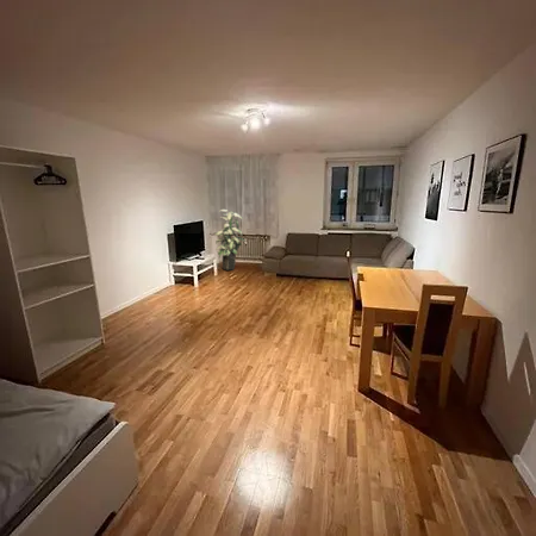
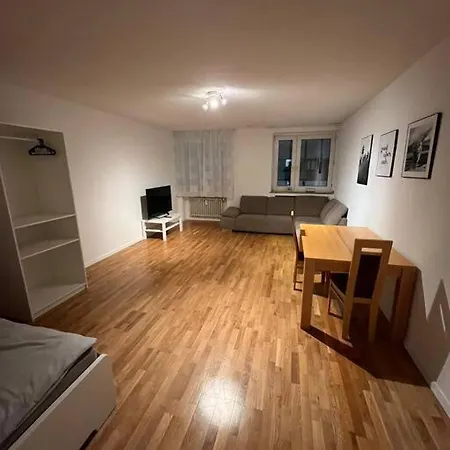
- indoor plant [212,208,247,272]
